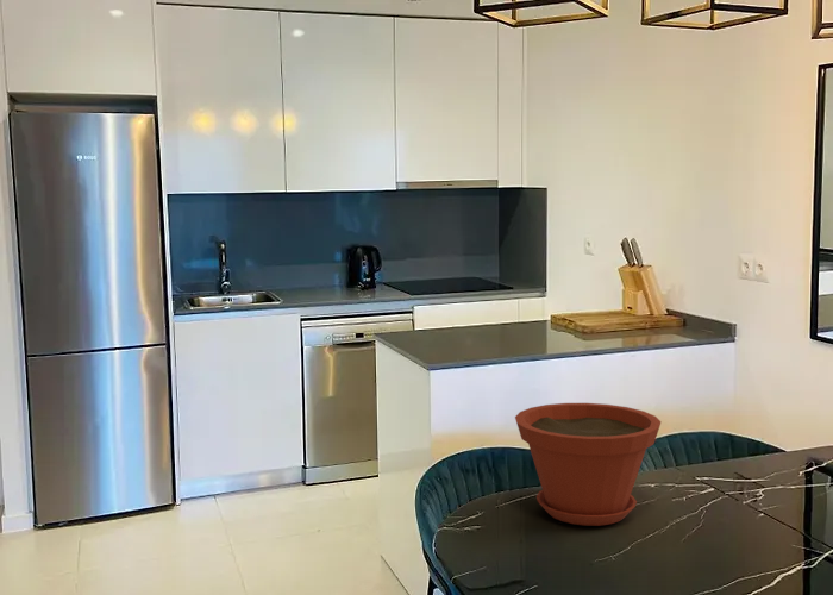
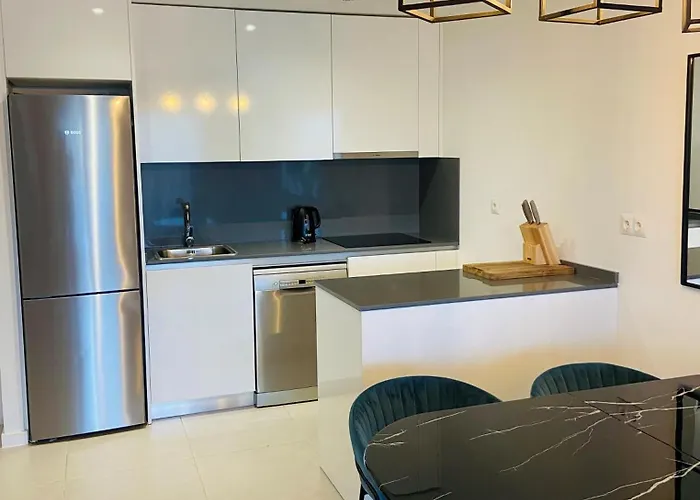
- plant pot [514,402,662,527]
